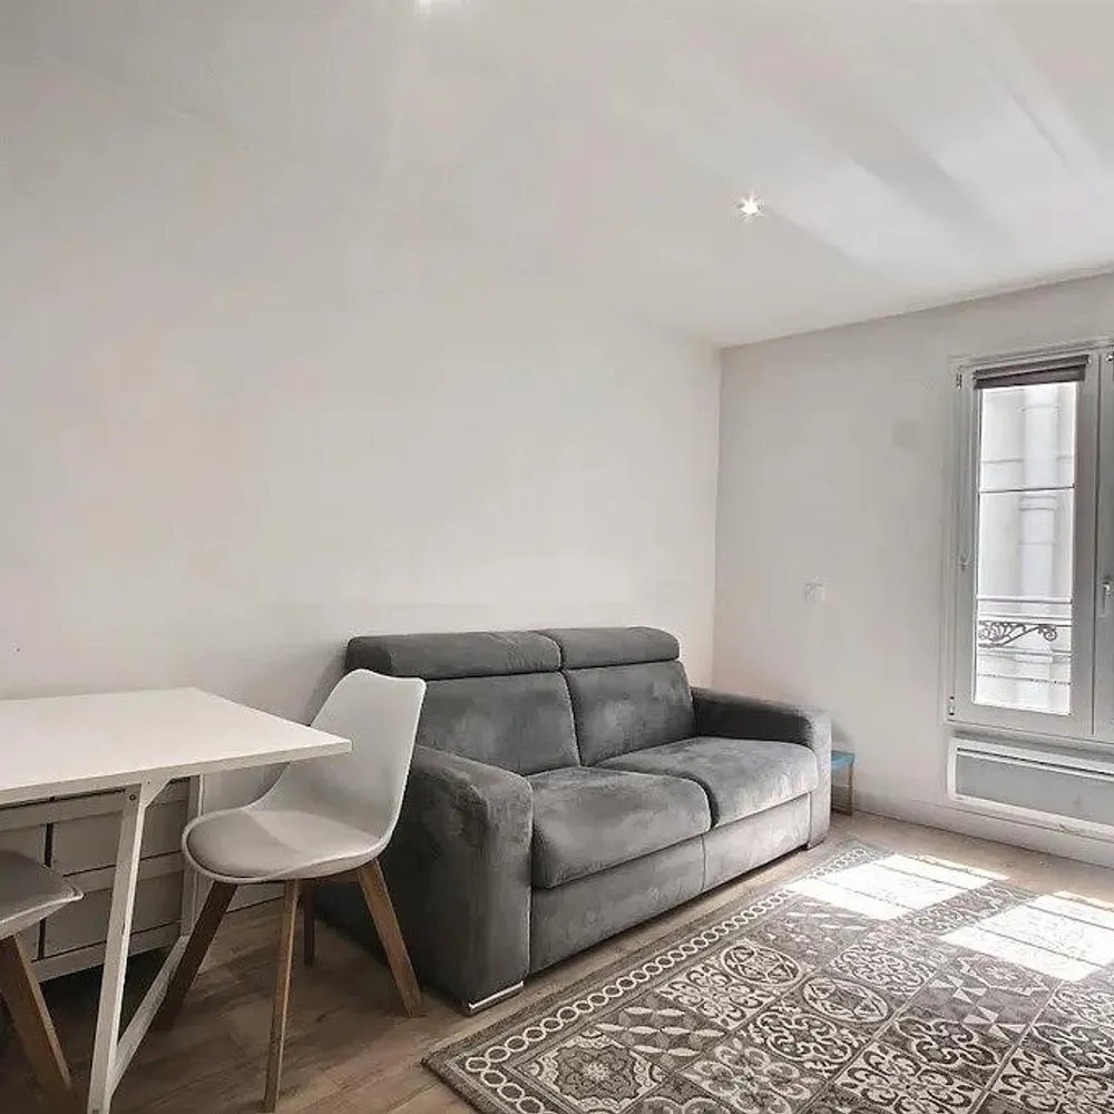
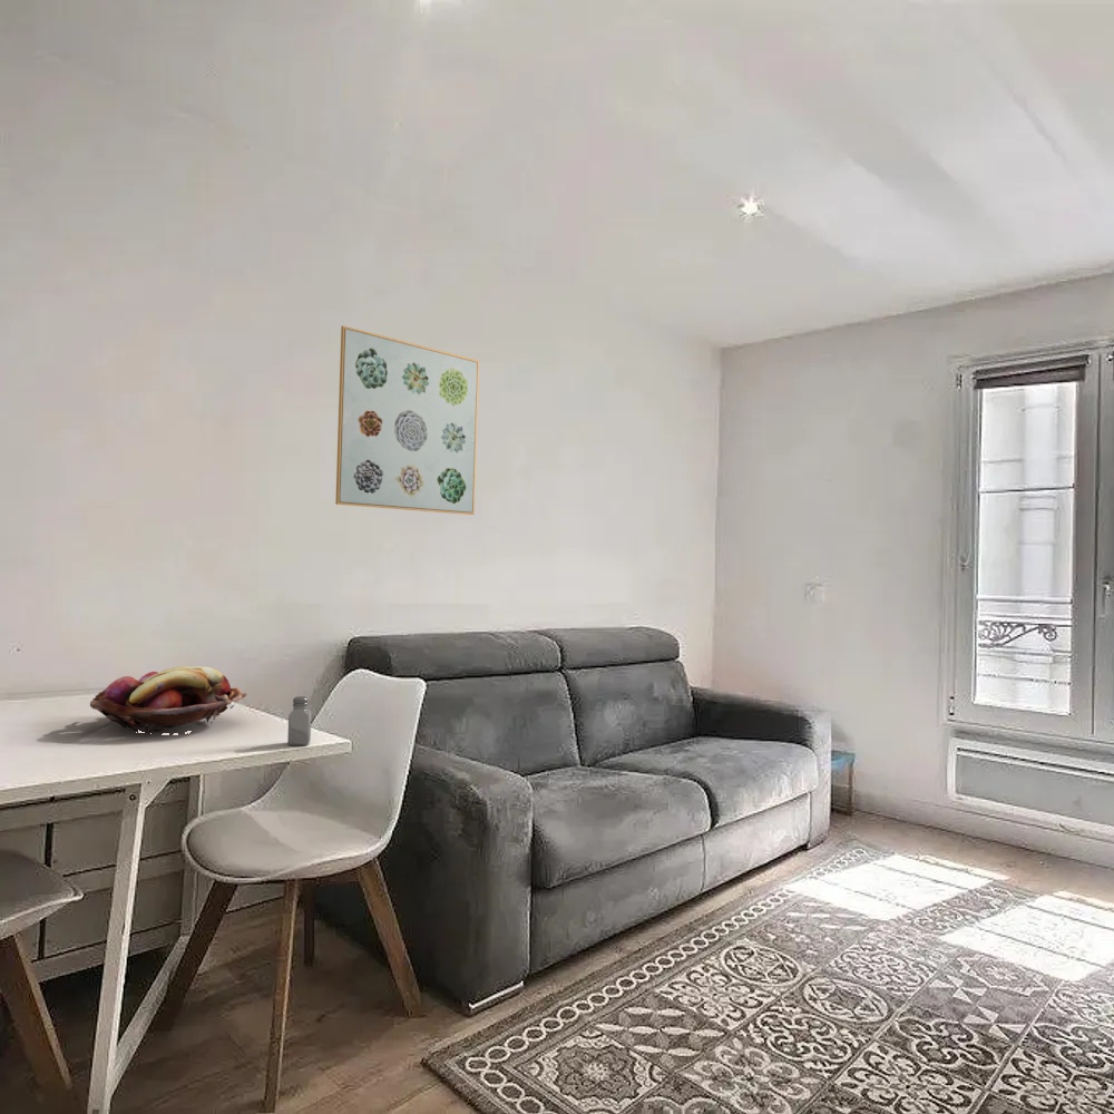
+ wall art [334,325,480,516]
+ saltshaker [286,695,312,746]
+ fruit basket [89,665,248,735]
